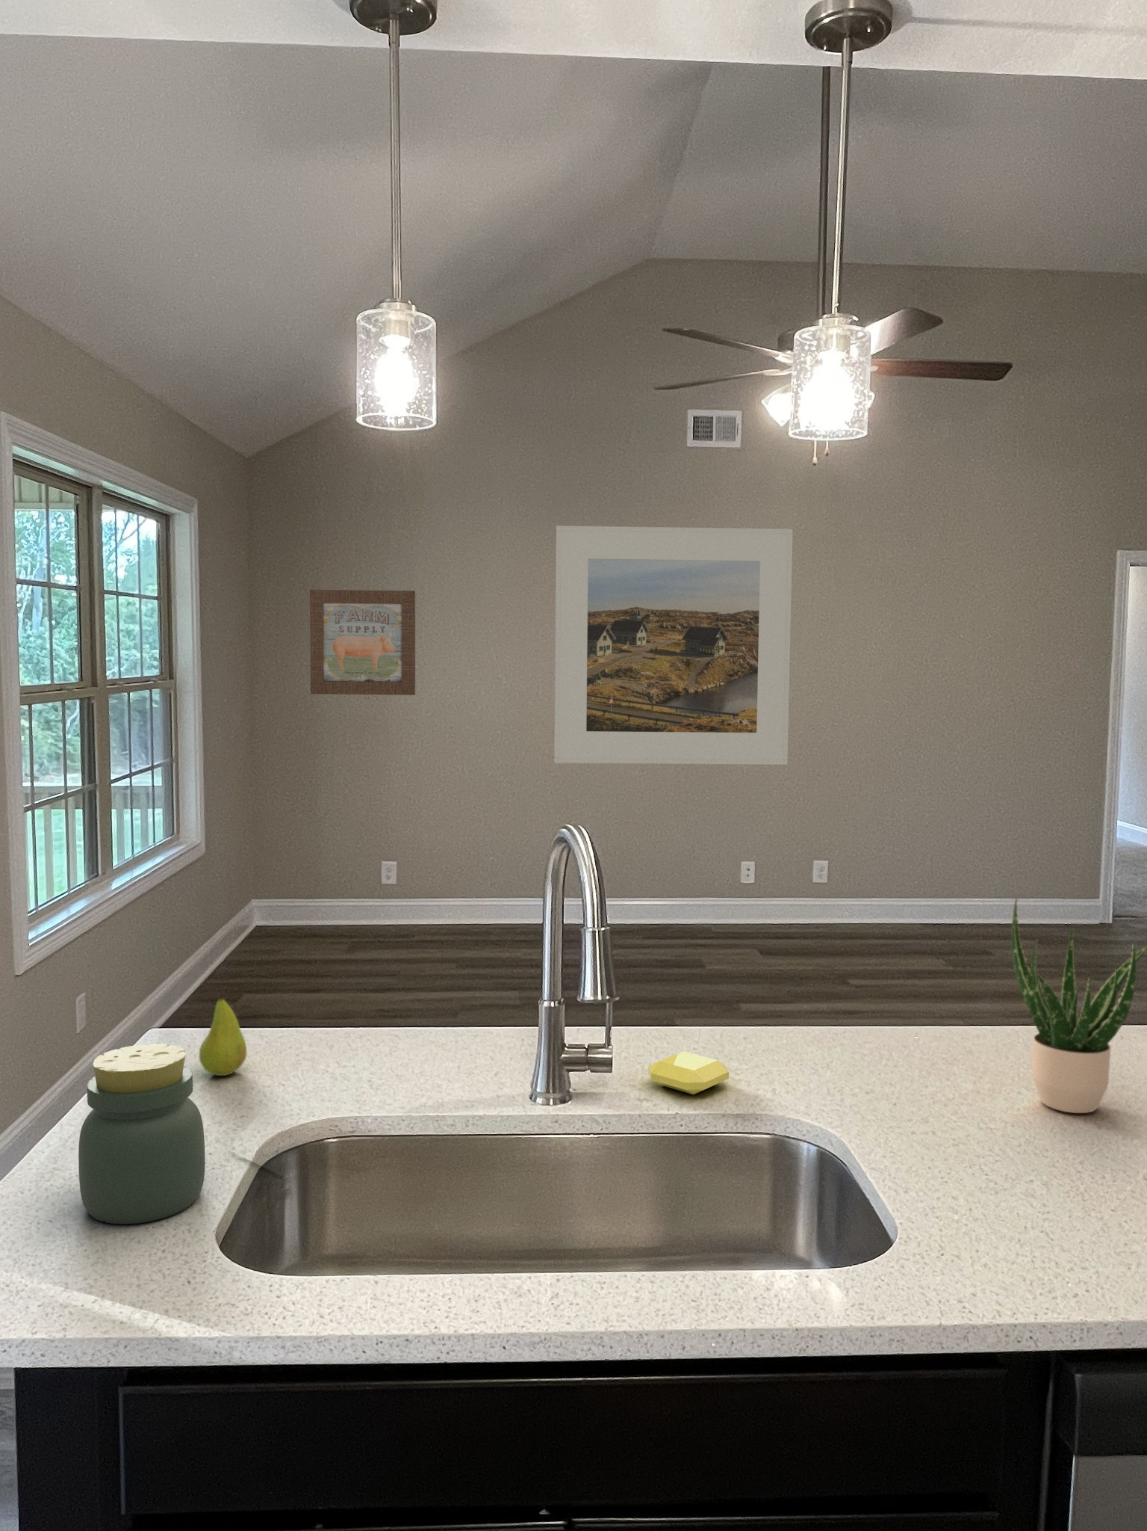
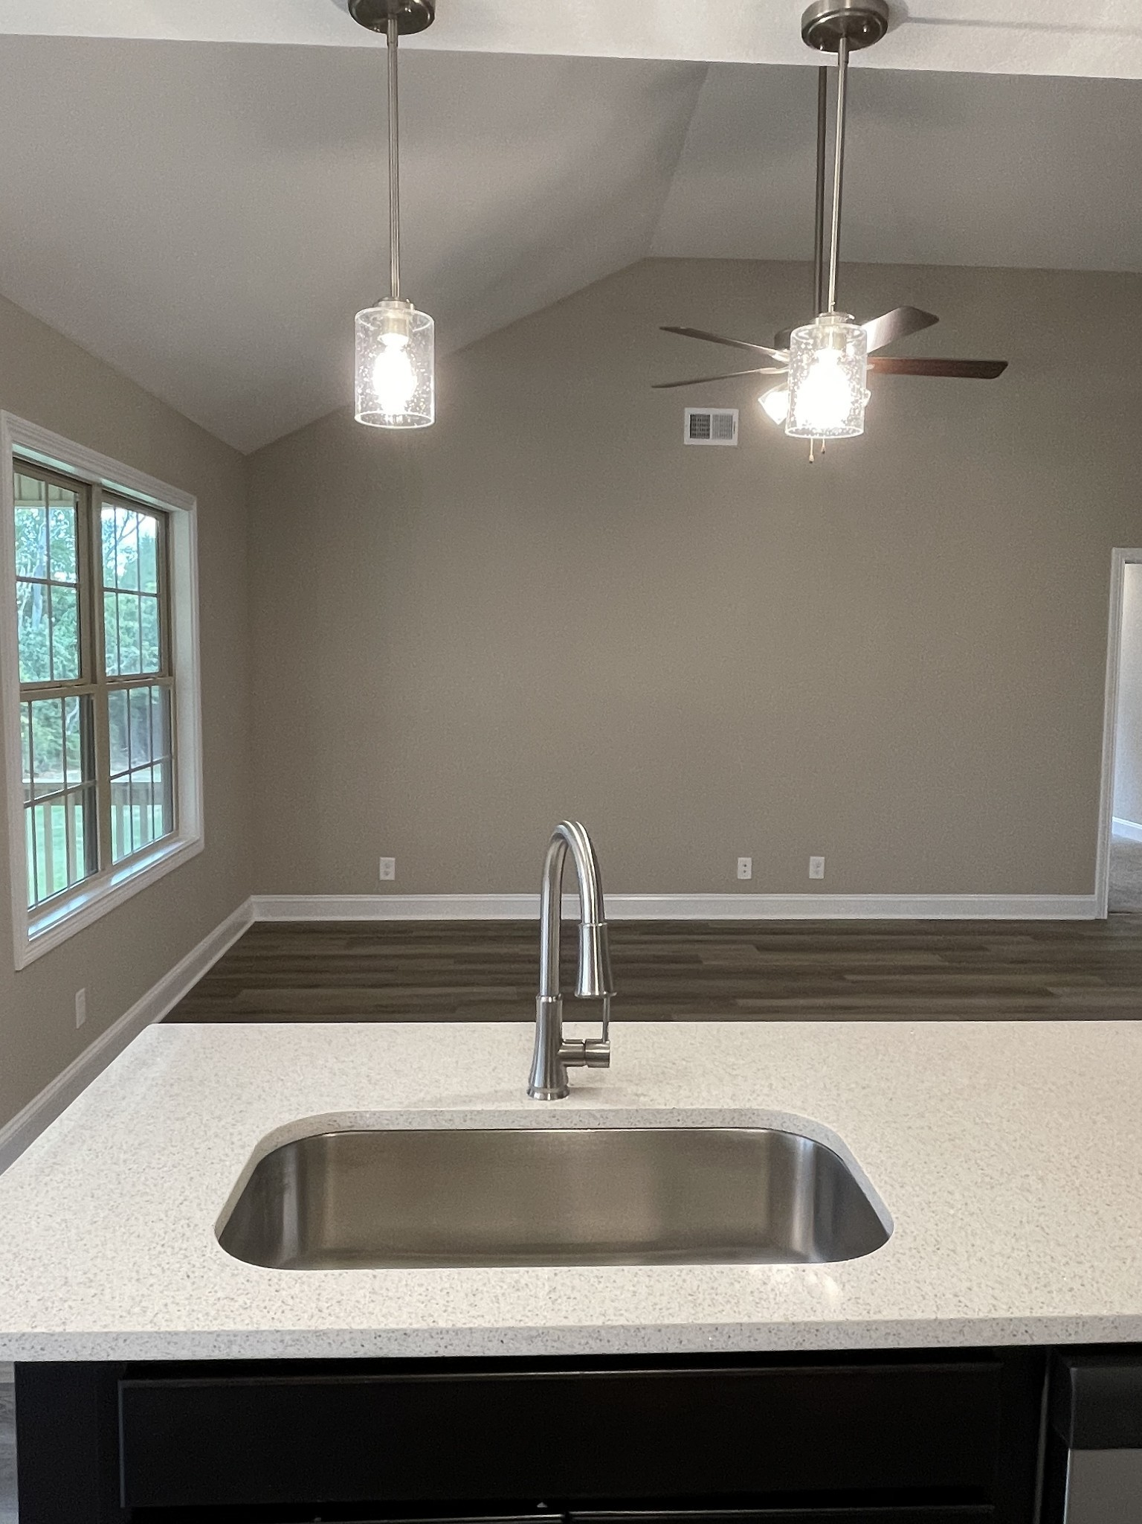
- soap bar [647,1050,730,1095]
- wall art [310,589,416,696]
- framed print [553,524,794,766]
- potted plant [1011,896,1147,1114]
- fruit [199,986,247,1077]
- jar [77,1044,206,1225]
